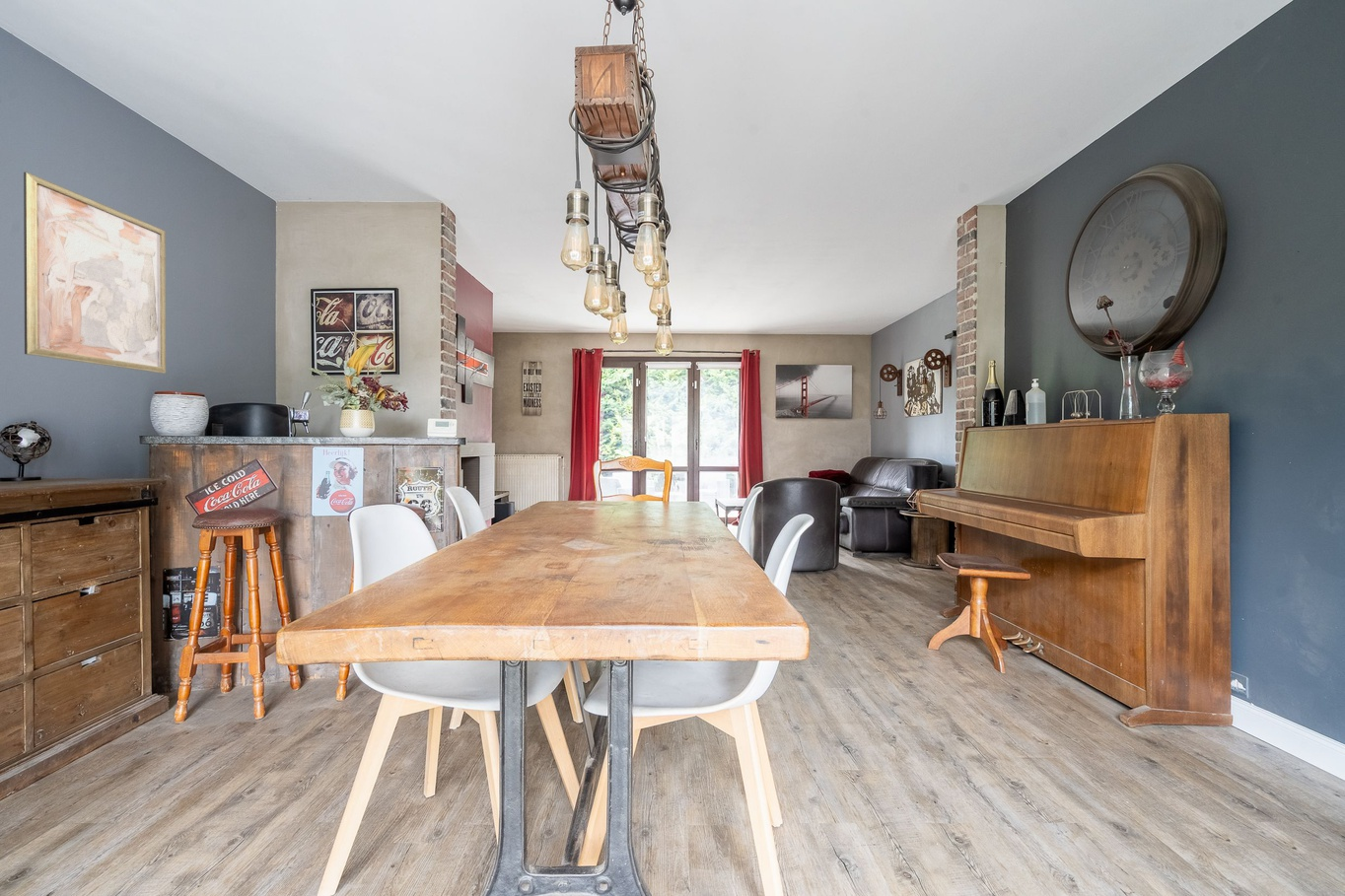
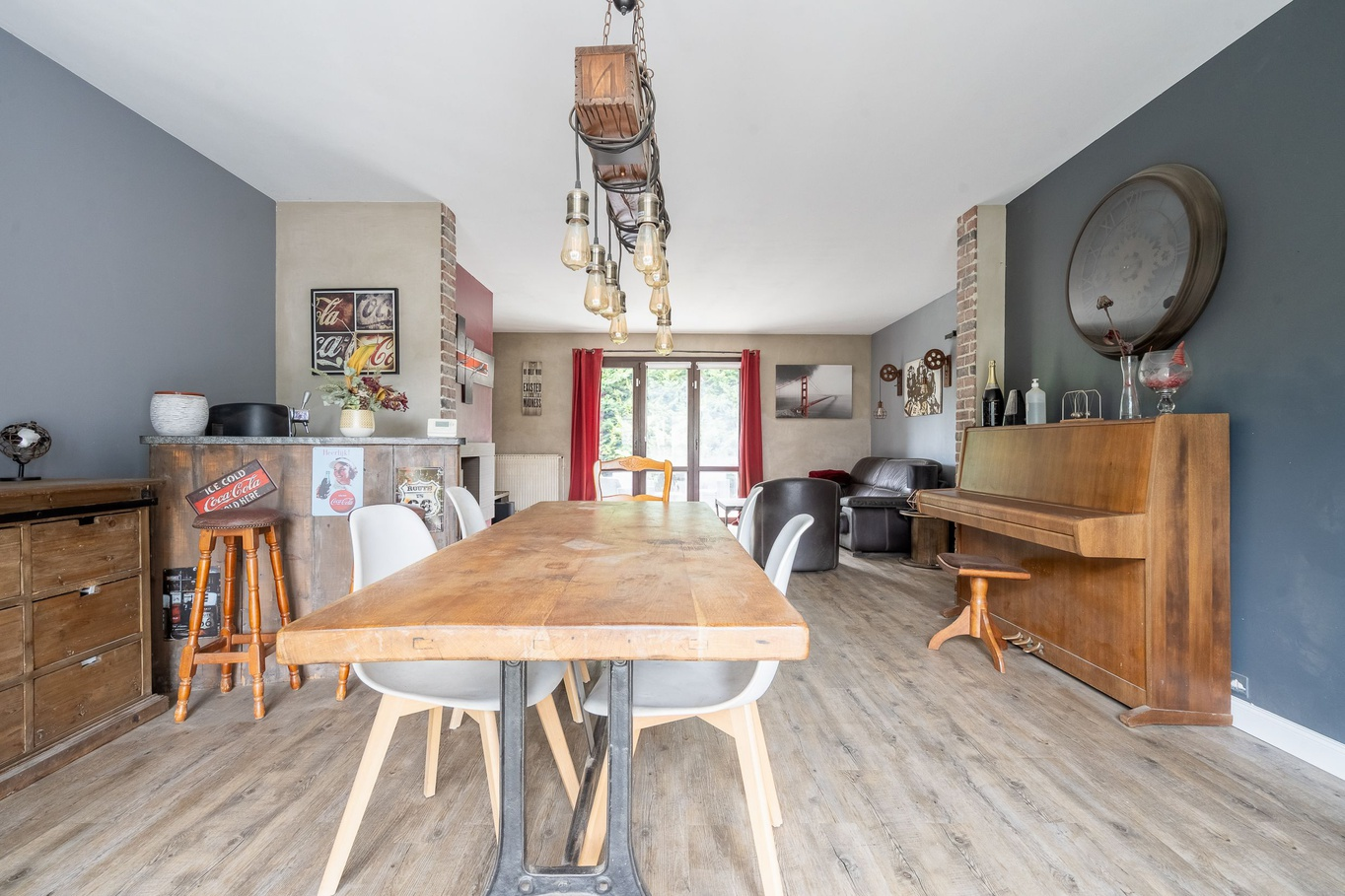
- wall art [23,172,167,375]
